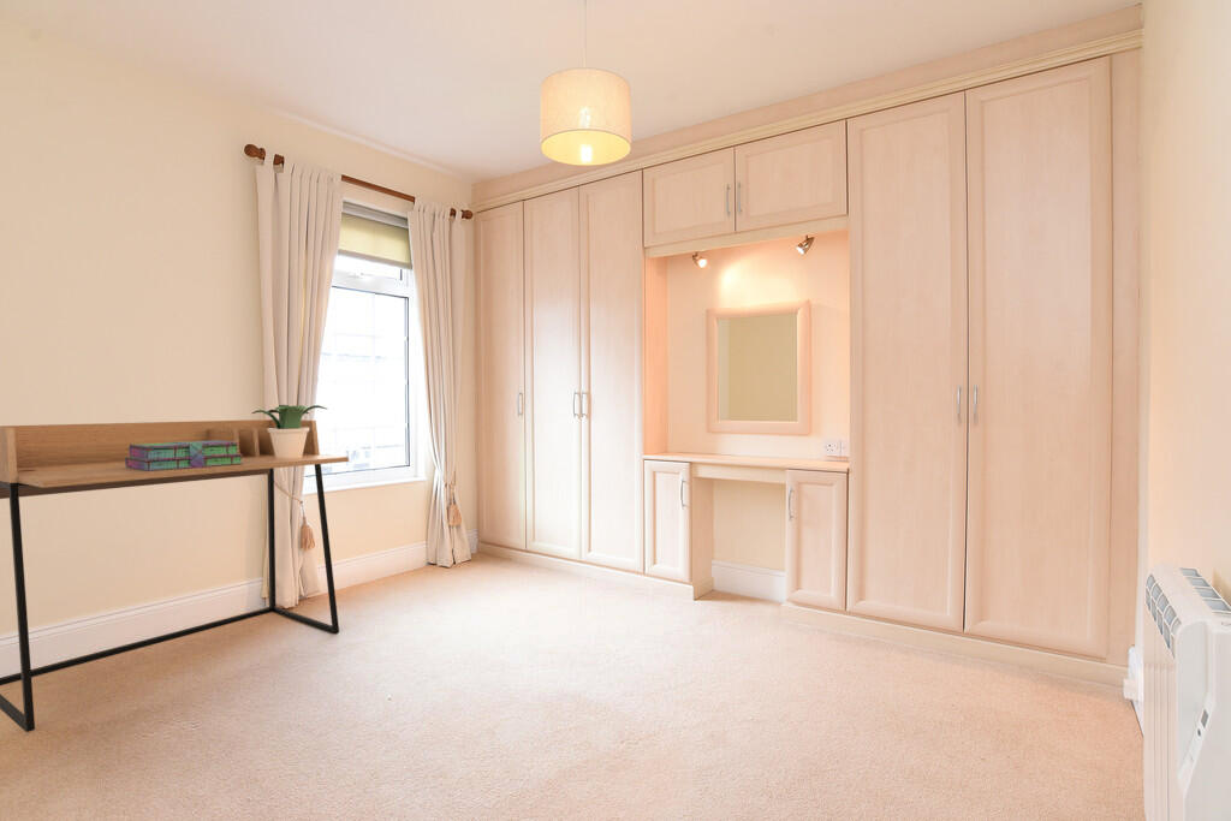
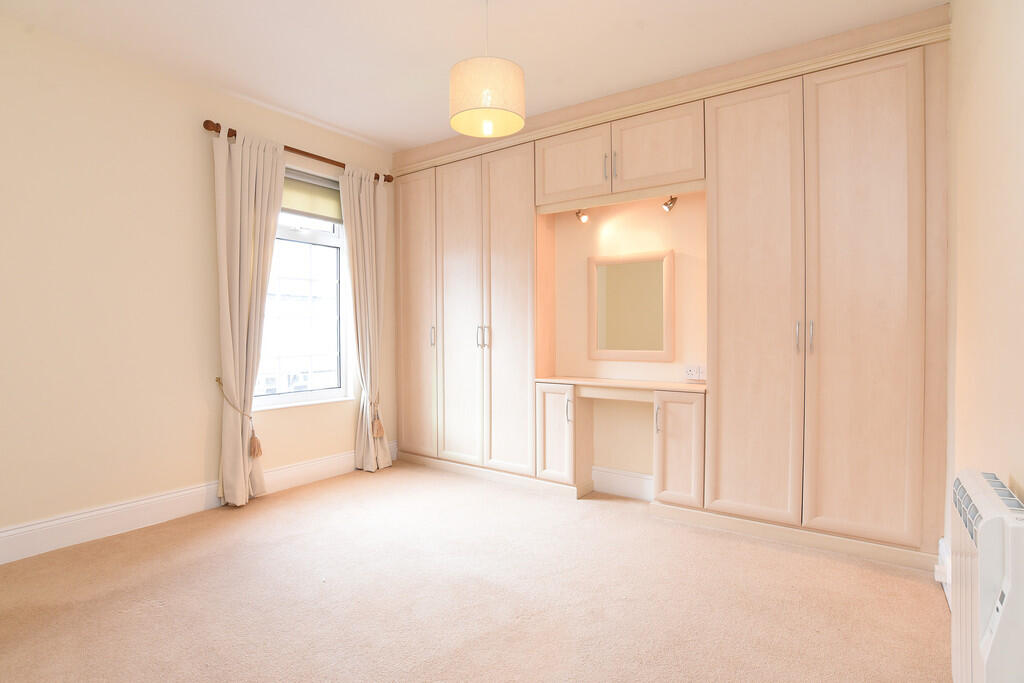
- potted plant [251,404,329,458]
- desk [0,418,350,733]
- stack of books [125,440,243,471]
